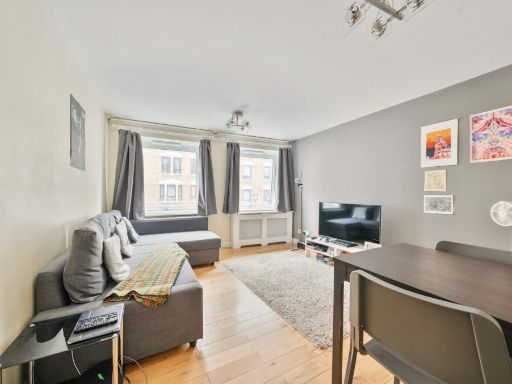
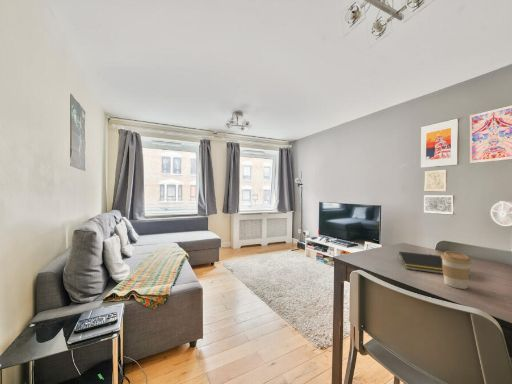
+ coffee cup [440,250,473,290]
+ notepad [397,251,443,275]
